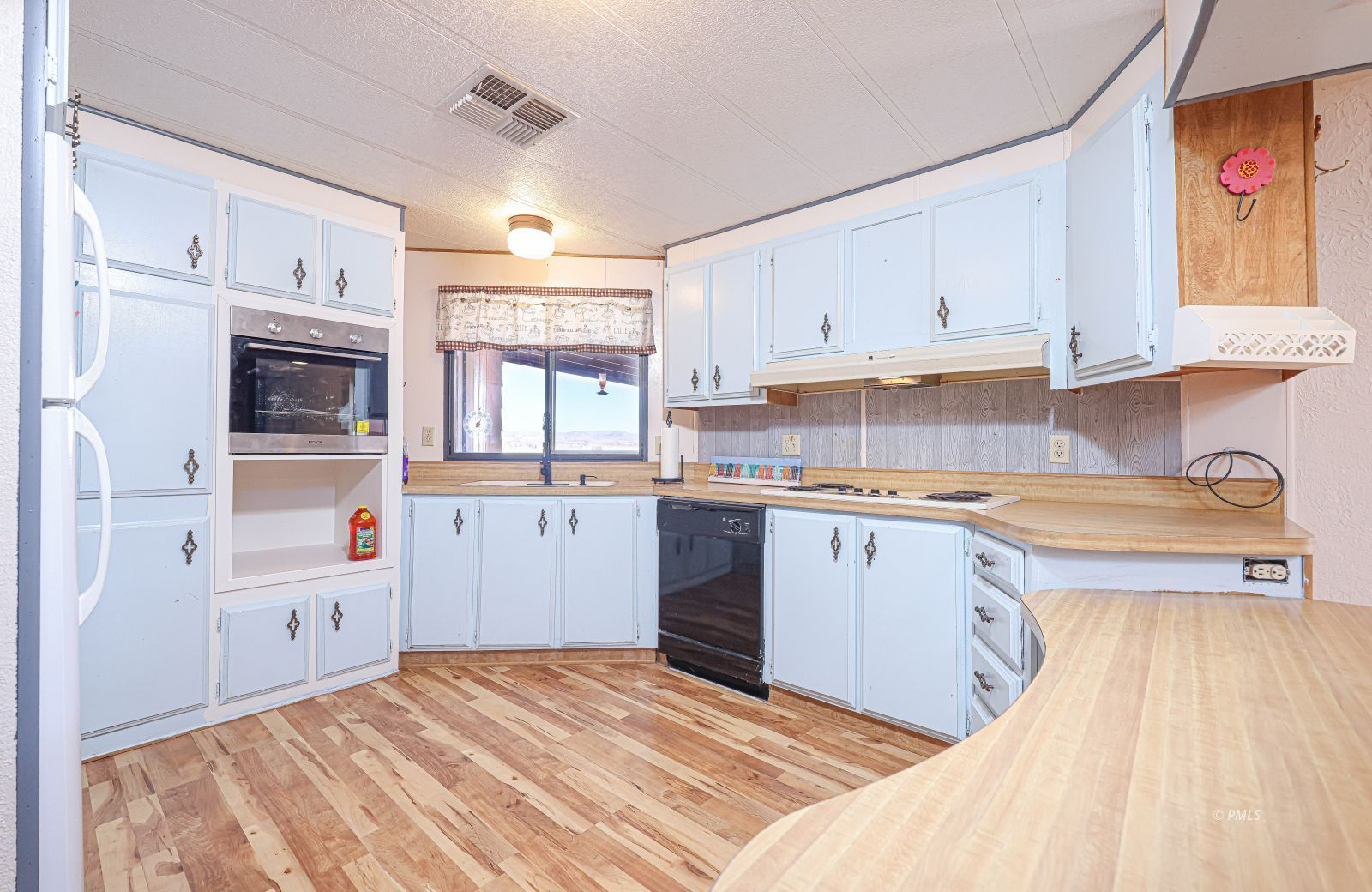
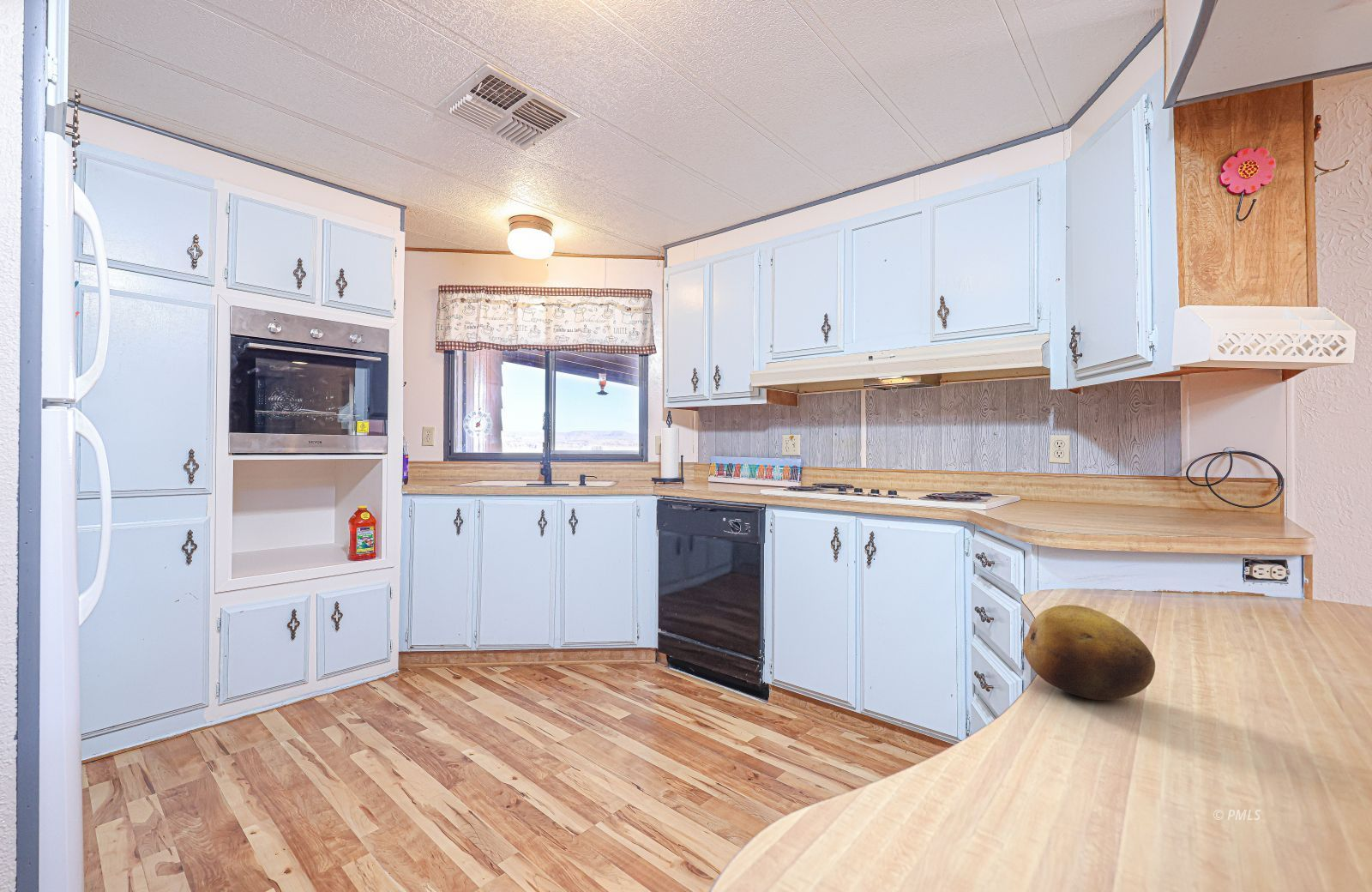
+ fruit [1022,604,1156,701]
